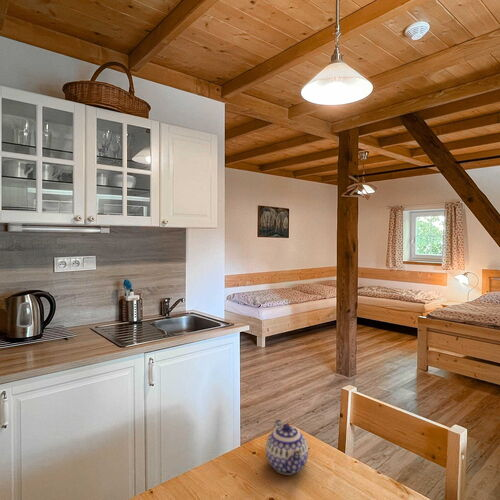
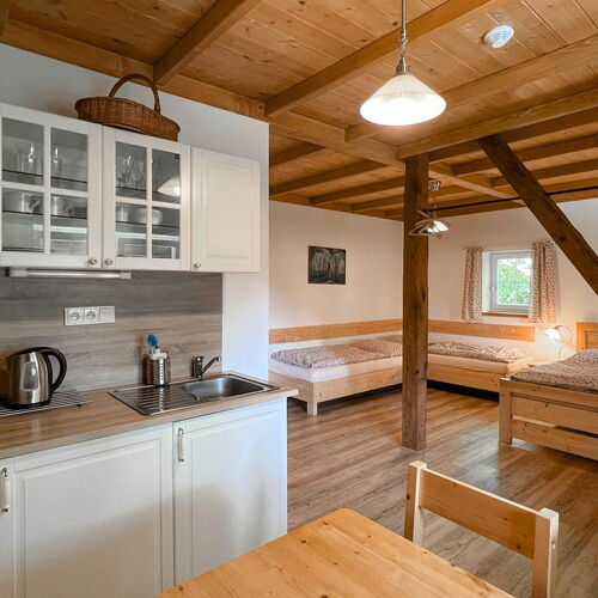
- teapot [265,418,309,476]
